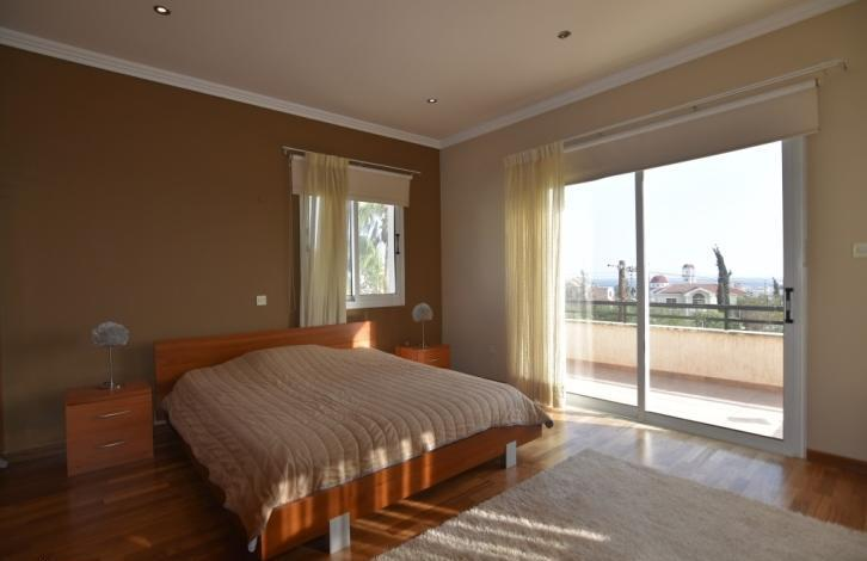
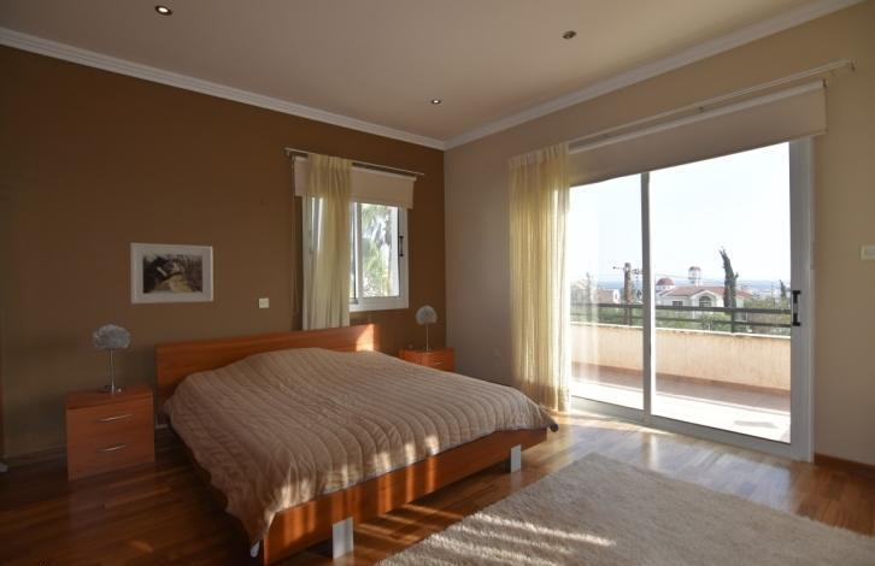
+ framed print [129,242,213,305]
